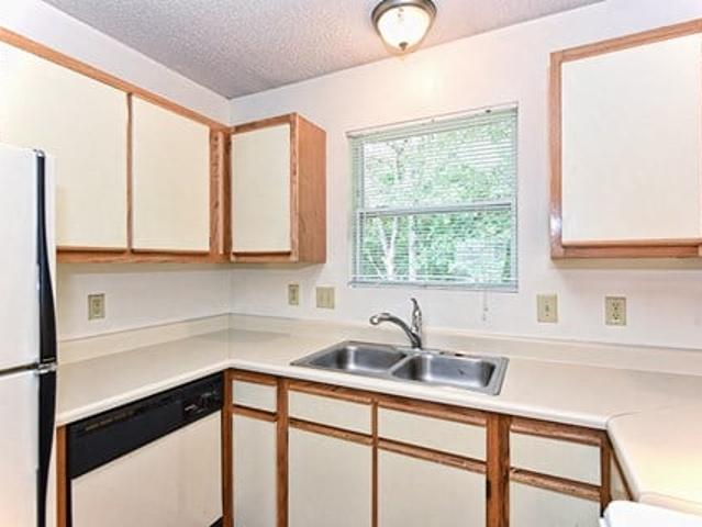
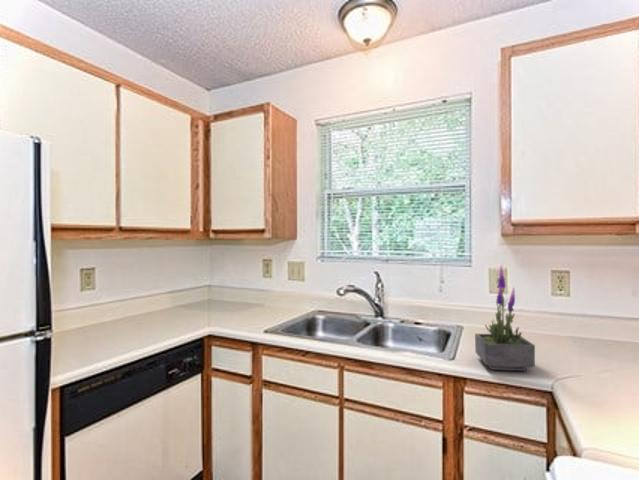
+ potted plant [474,263,536,372]
